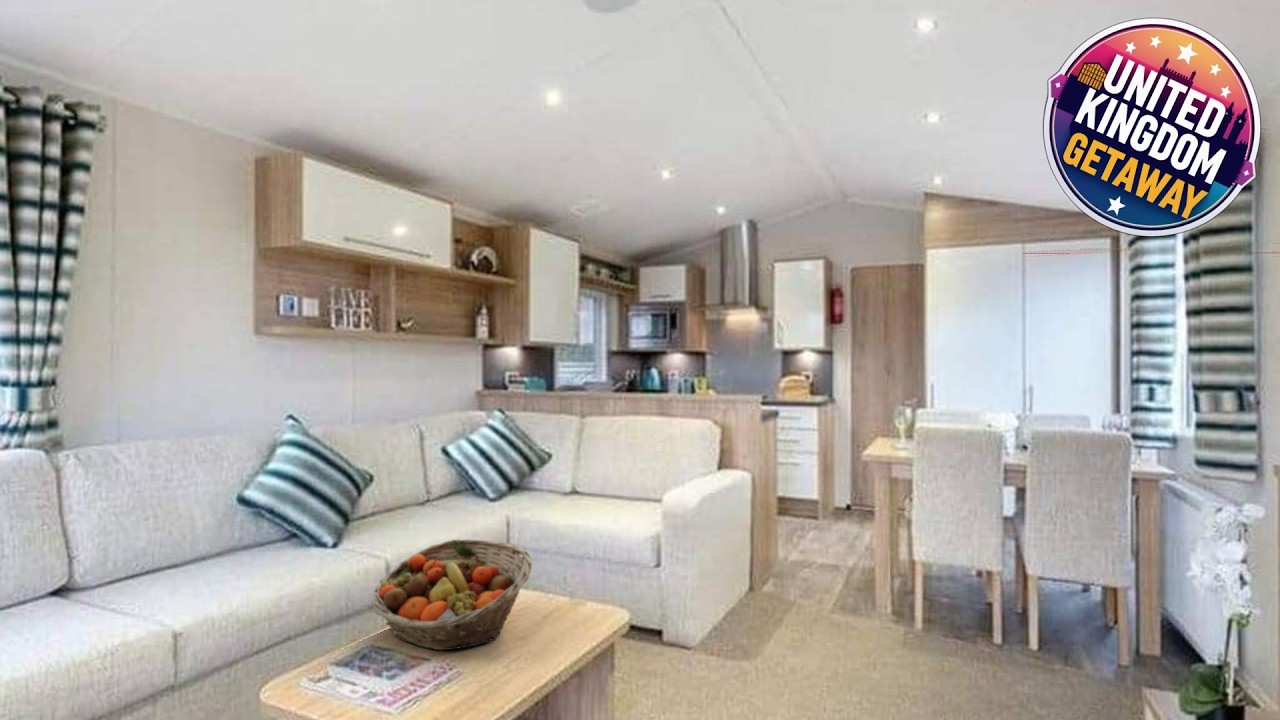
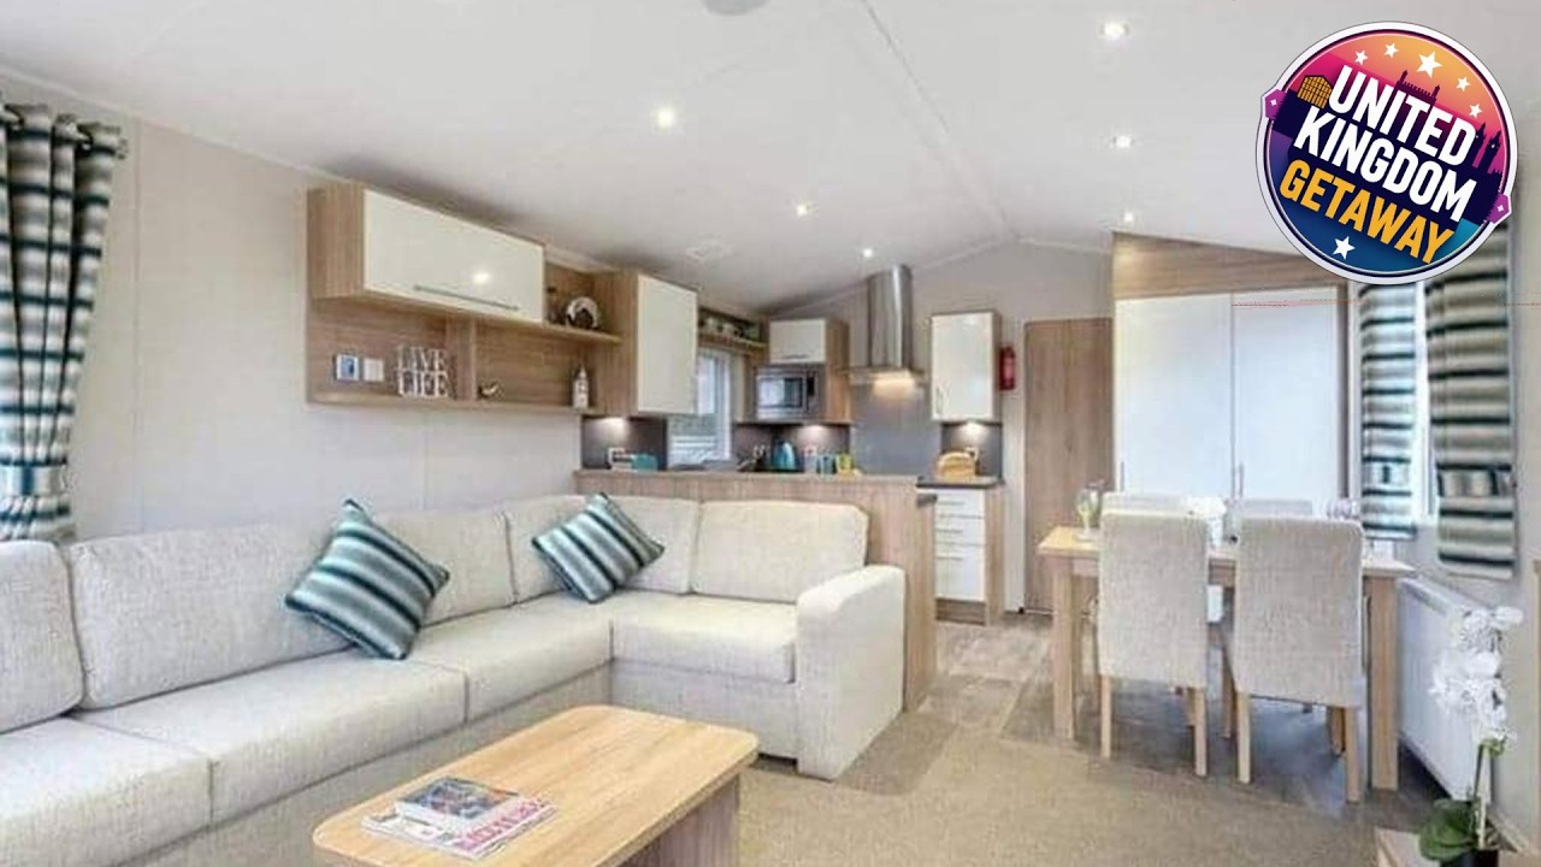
- fruit basket [371,538,534,651]
